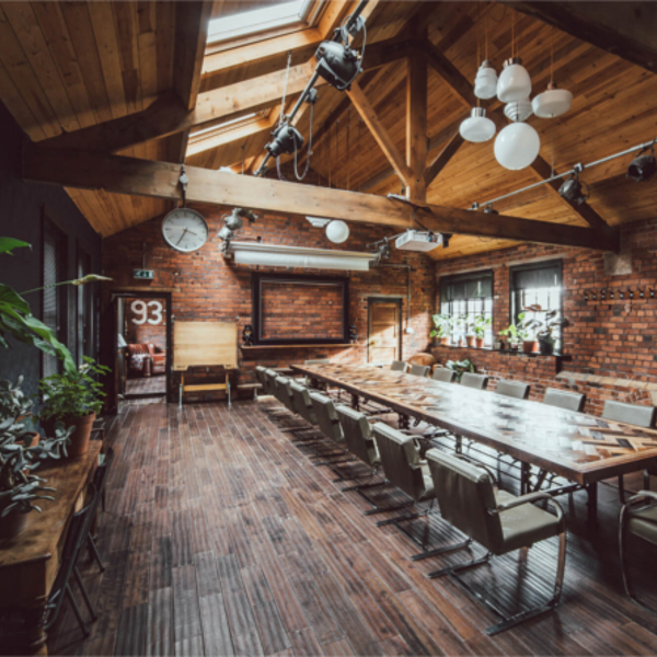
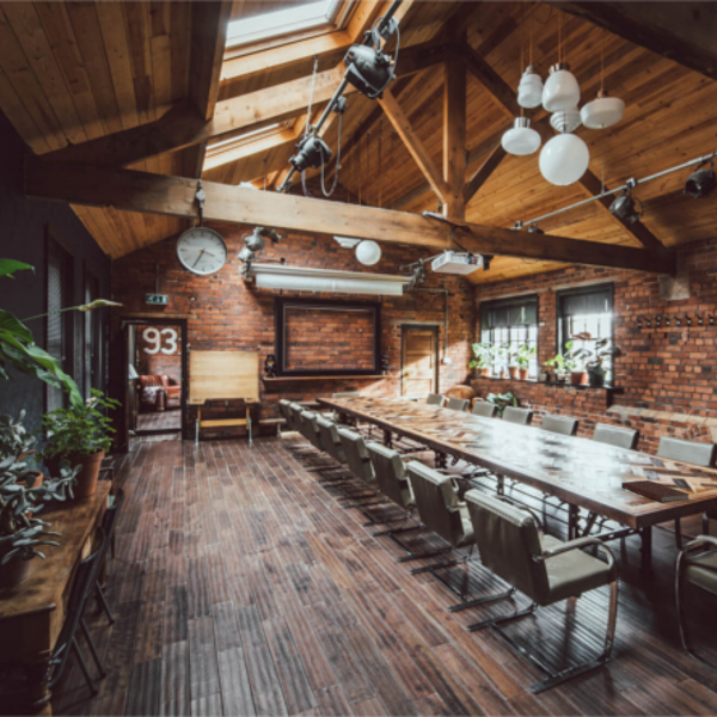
+ notebook [620,479,691,503]
